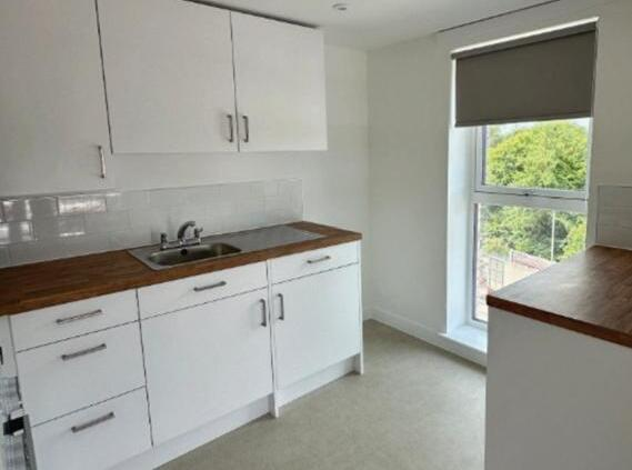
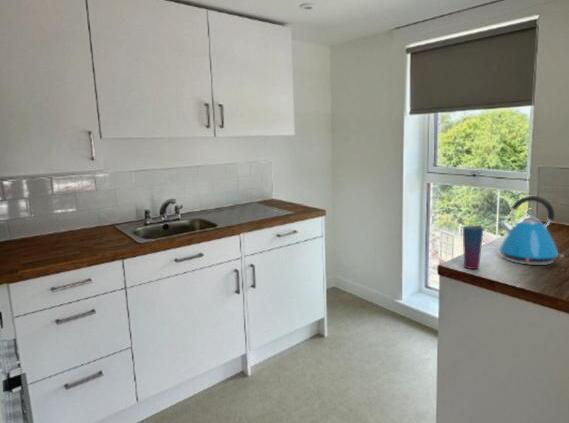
+ cup [462,225,484,270]
+ kettle [498,195,565,266]
